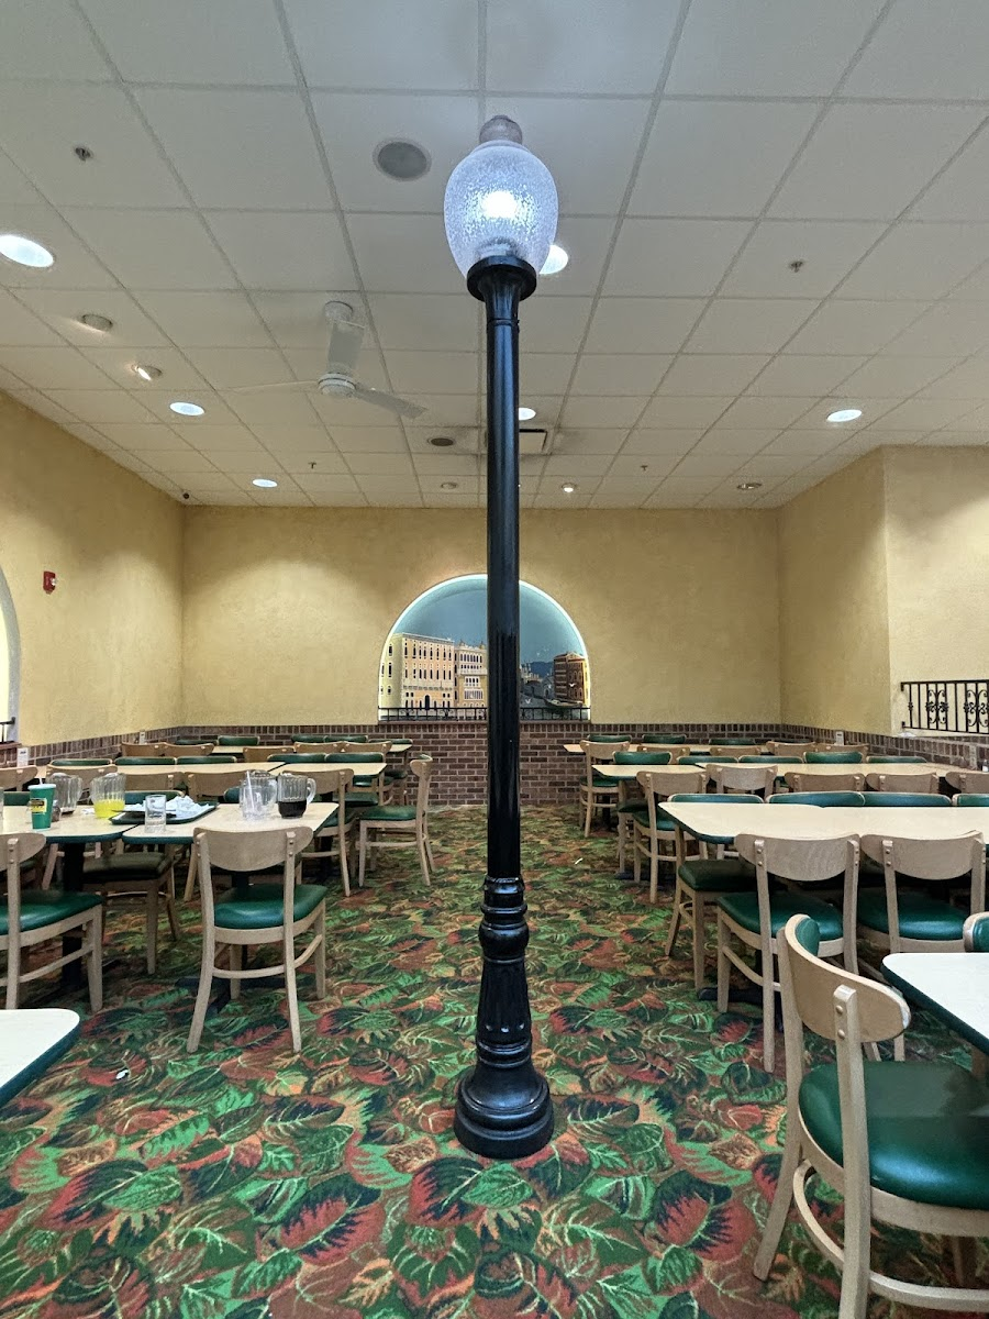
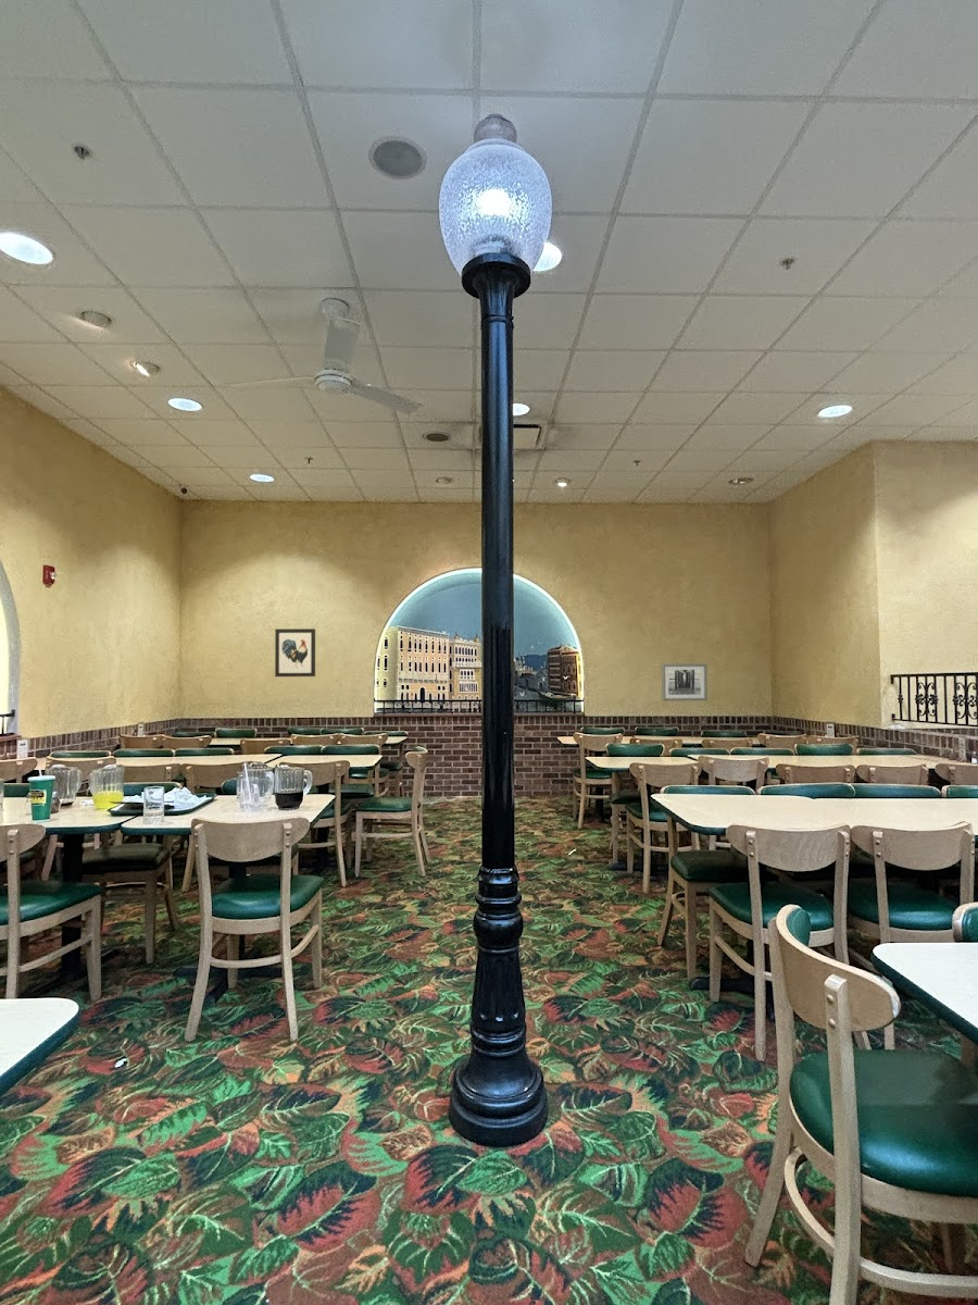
+ wall art [274,627,316,678]
+ wall art [661,662,709,701]
